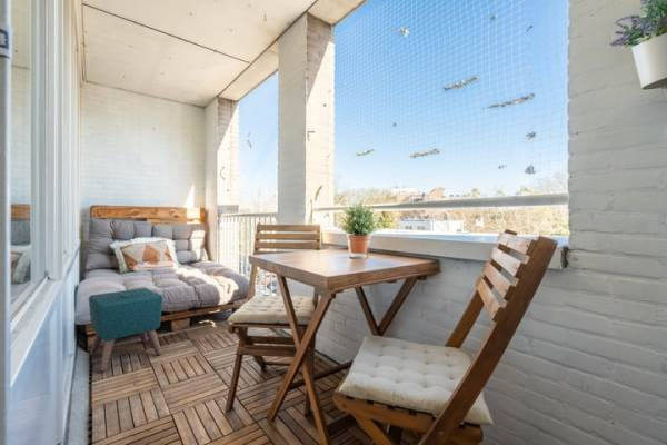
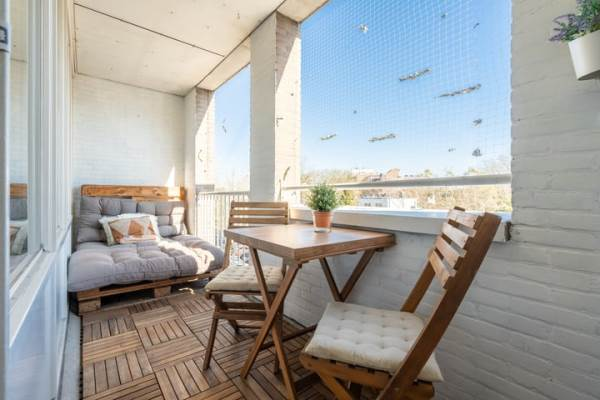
- ottoman [88,287,165,373]
